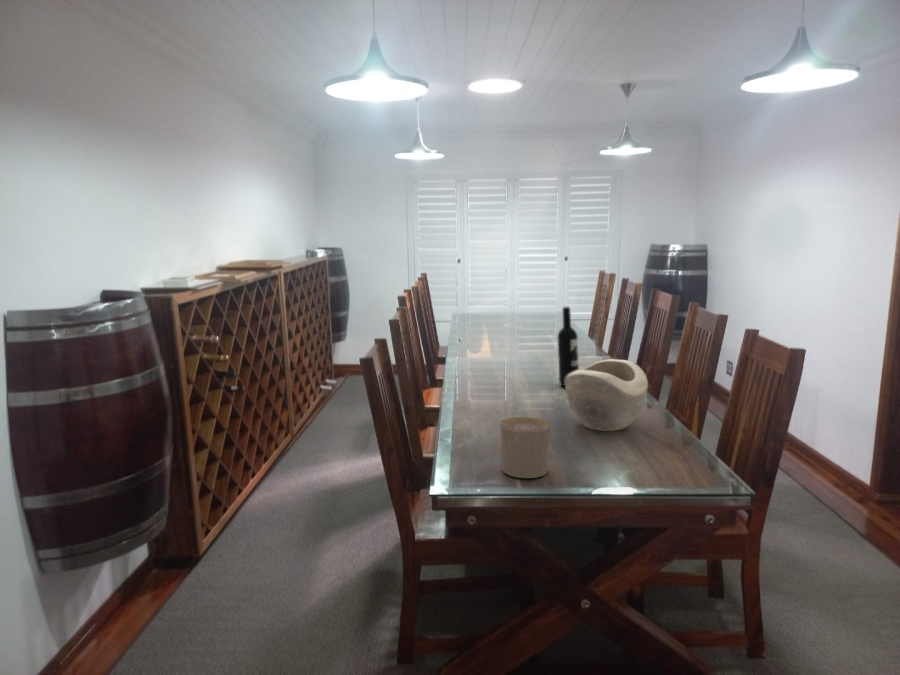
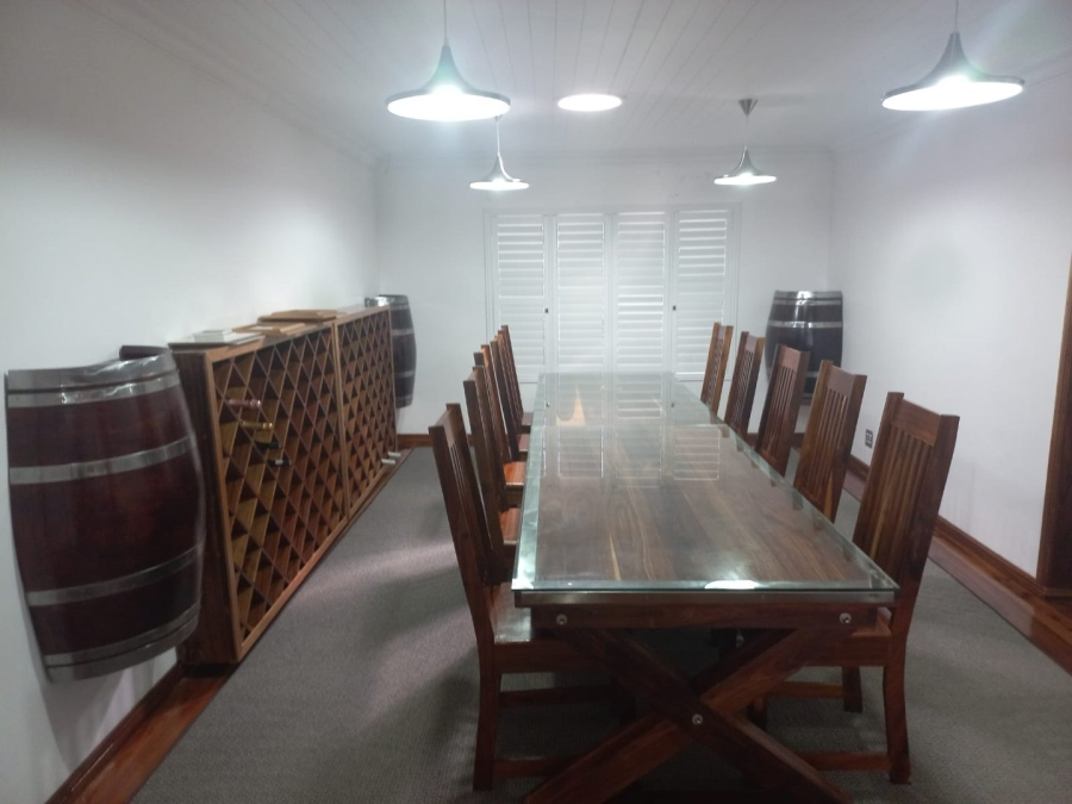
- cup [499,416,551,479]
- wine bottle [556,306,580,387]
- decorative bowl [564,358,649,432]
